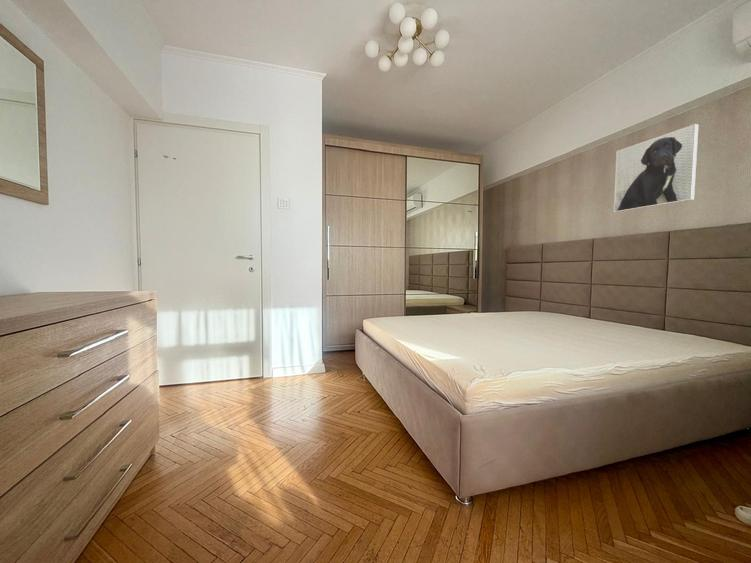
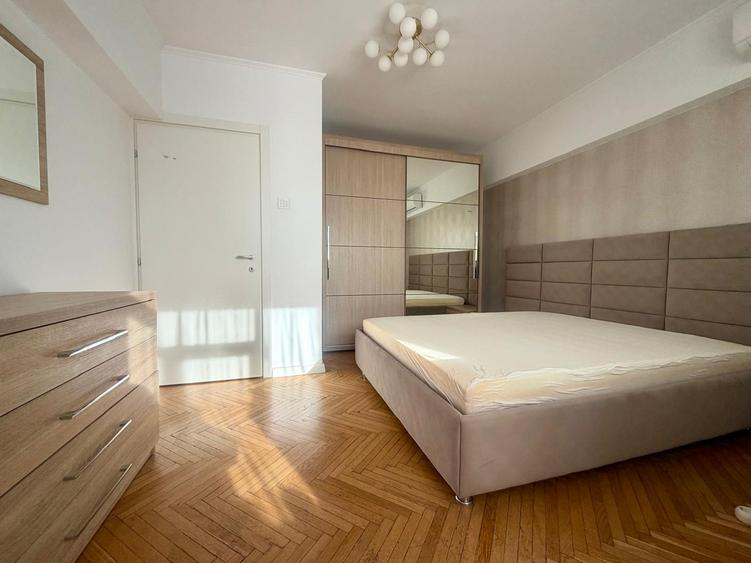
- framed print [613,123,699,213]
